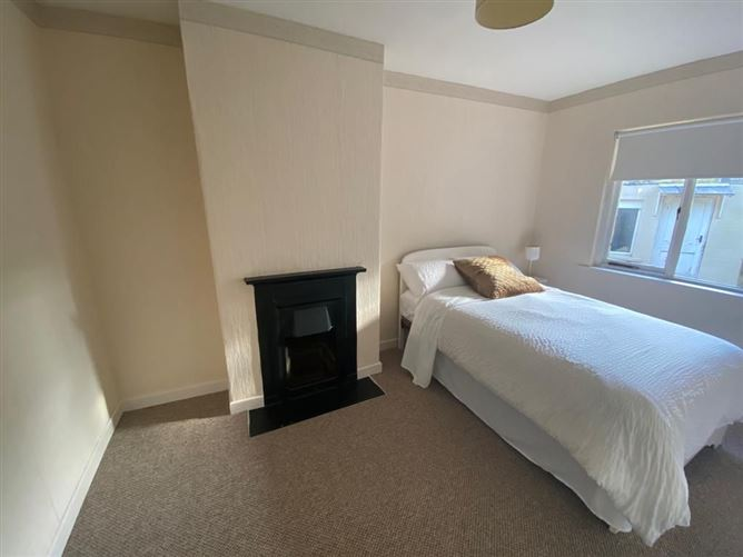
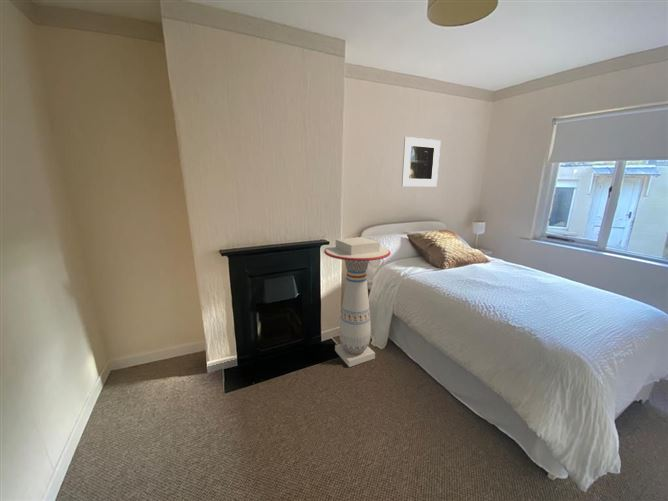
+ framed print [401,136,442,187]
+ pedestal table [323,236,391,368]
